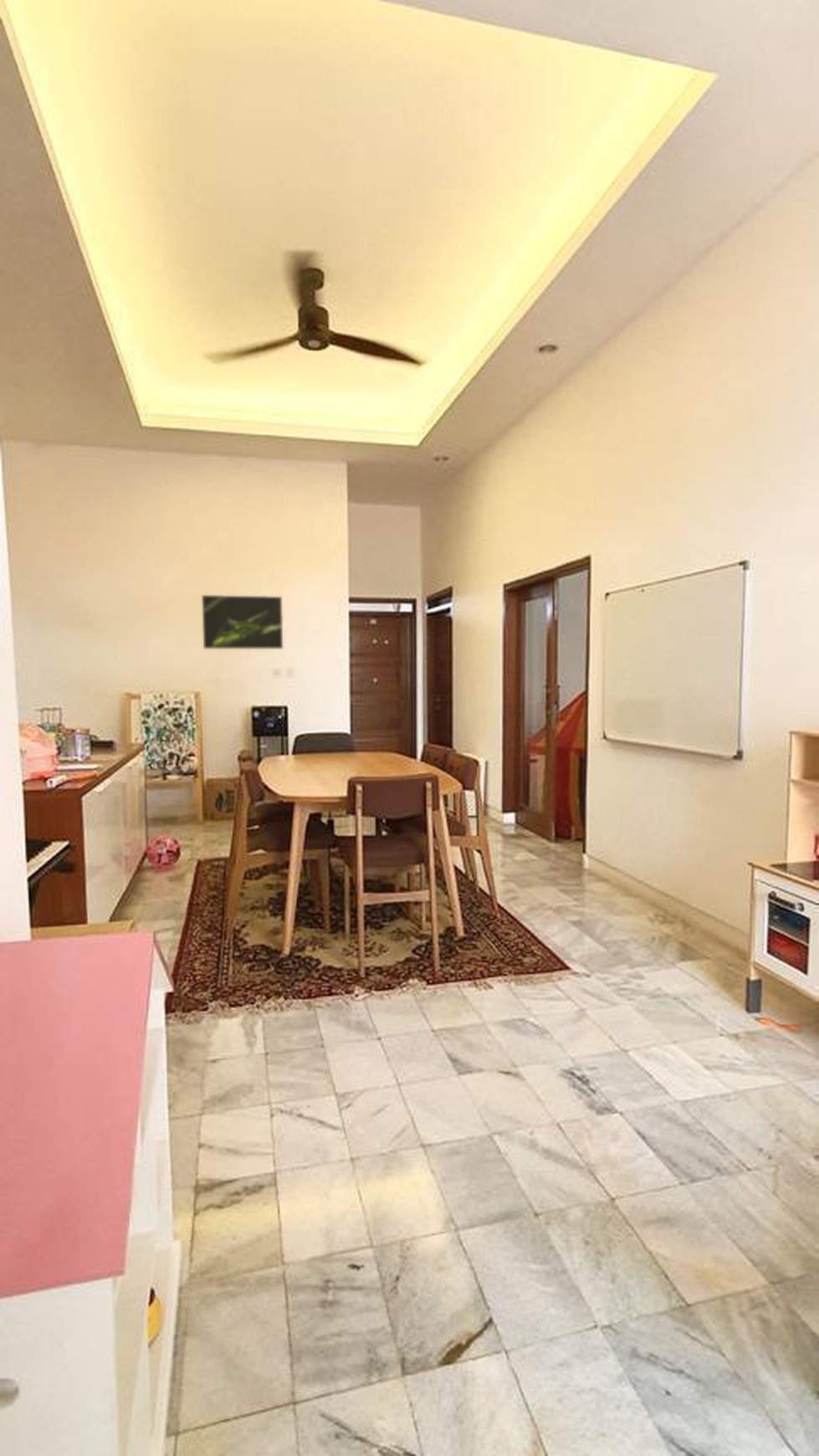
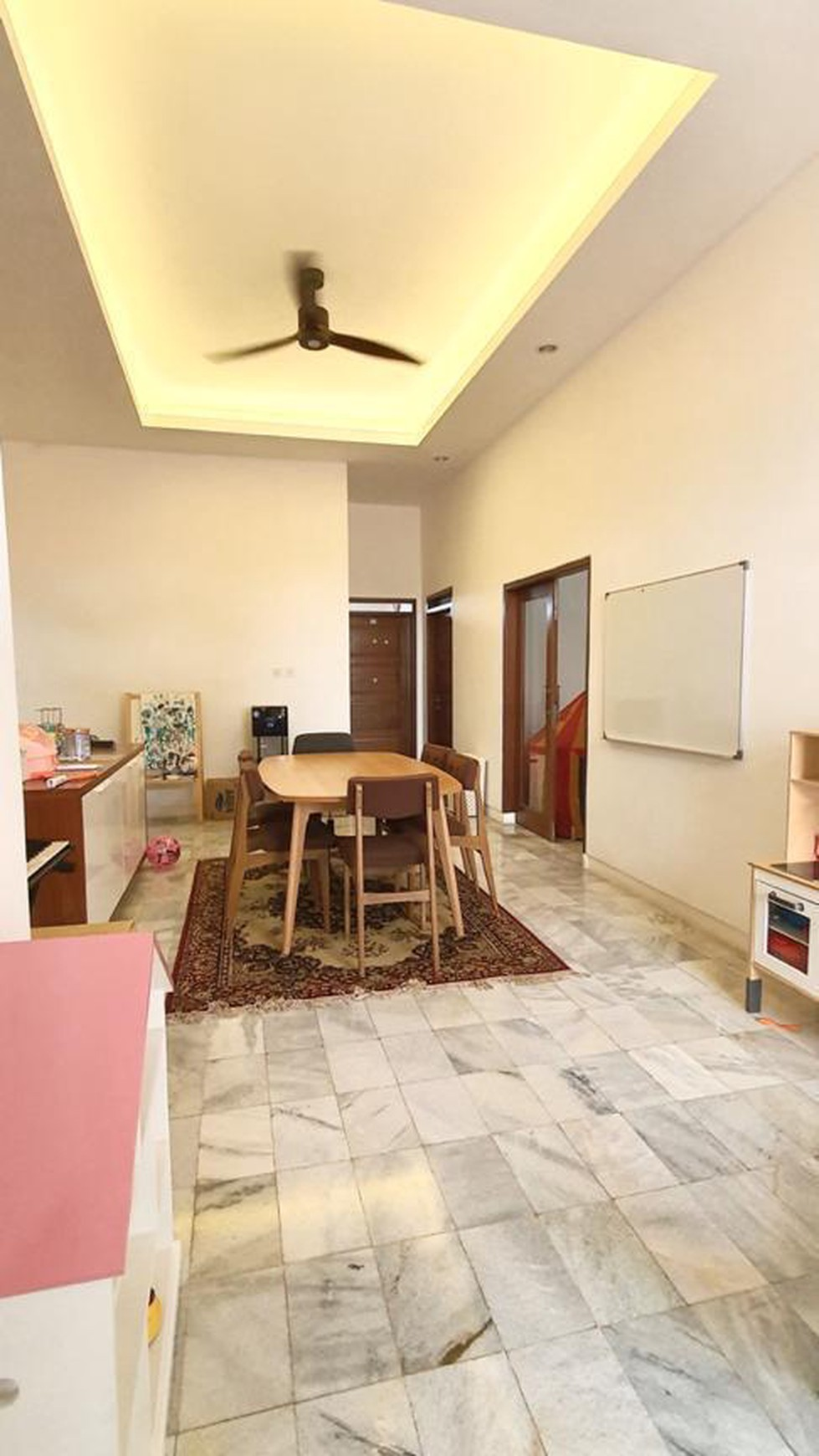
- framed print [201,594,284,650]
